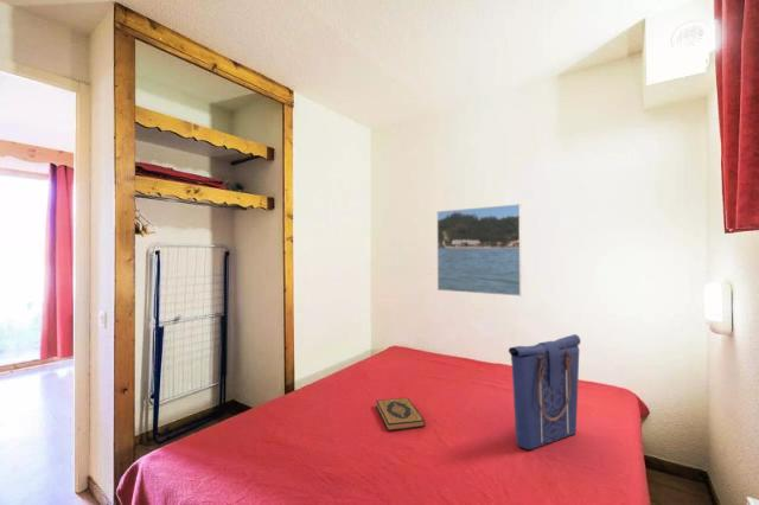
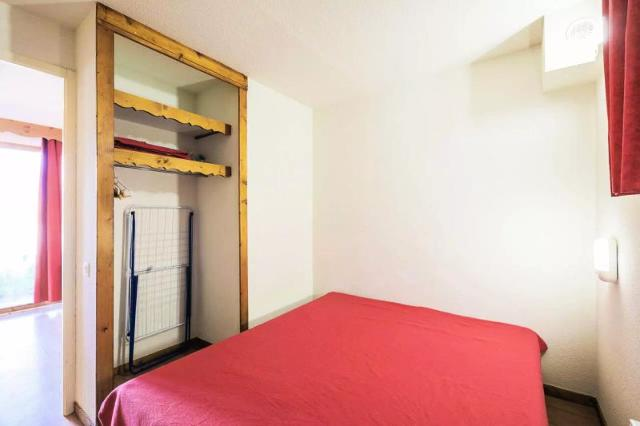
- hardback book [375,397,426,433]
- tote bag [508,333,581,450]
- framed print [436,203,523,298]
